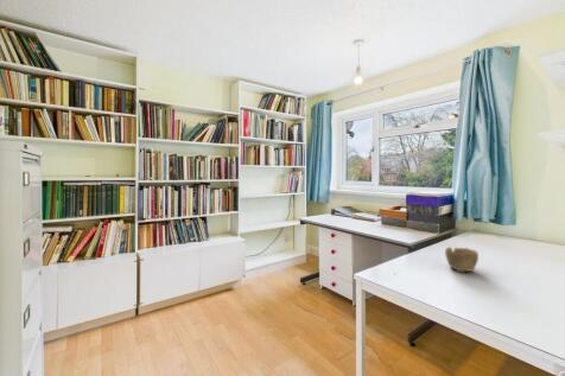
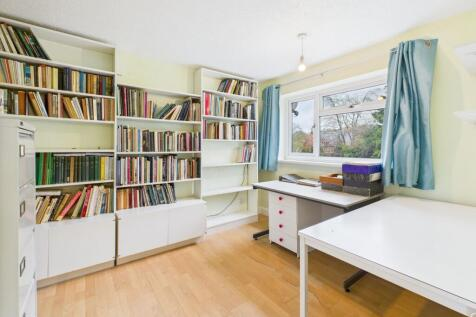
- bowl [444,246,480,273]
